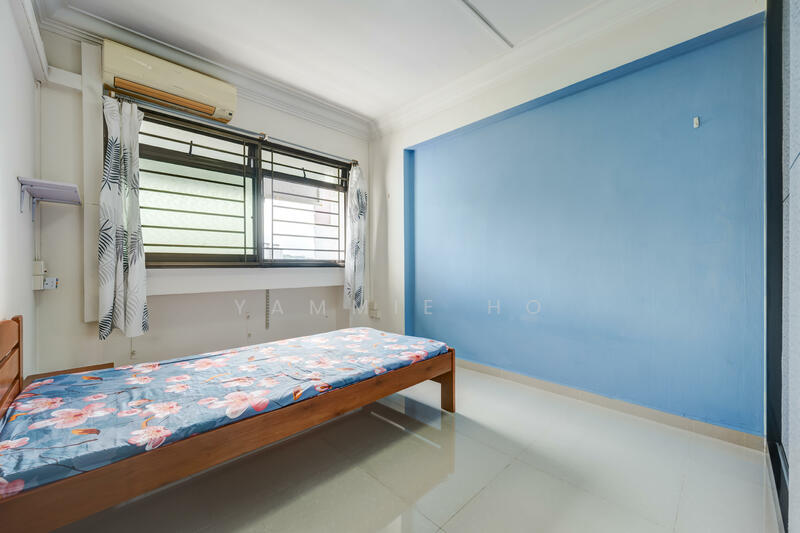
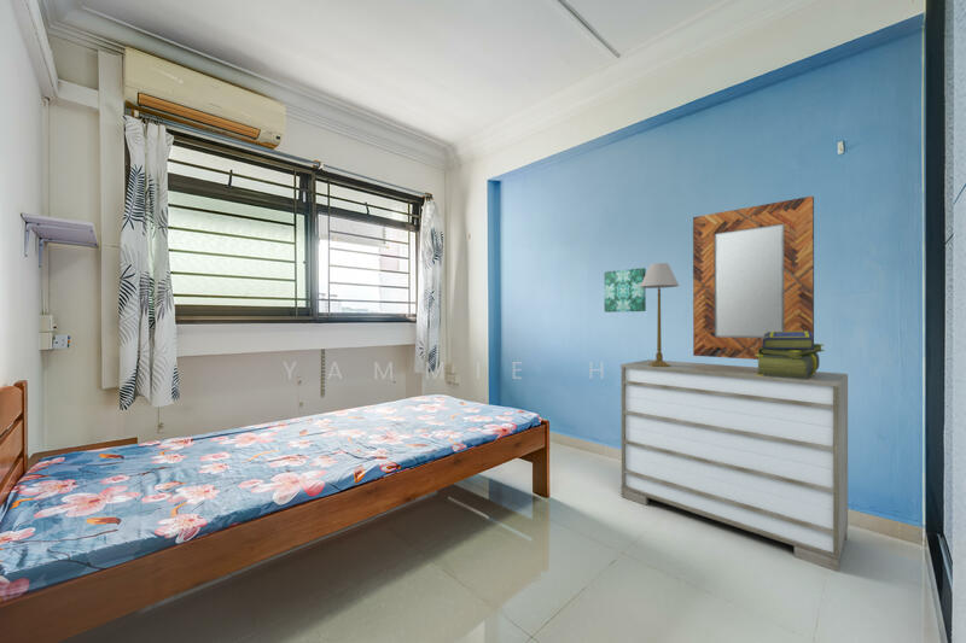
+ home mirror [692,195,815,361]
+ dresser [619,358,849,573]
+ wall art [603,267,647,314]
+ table lamp [640,262,680,367]
+ stack of books [755,332,826,379]
